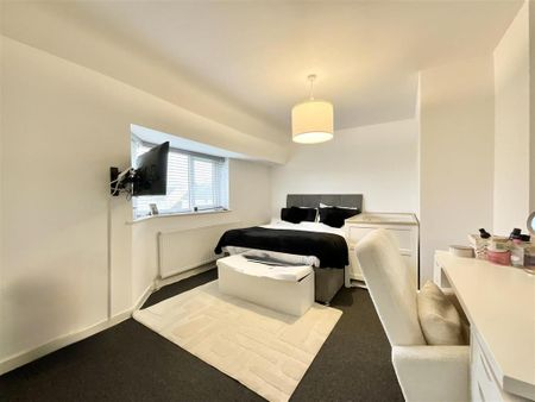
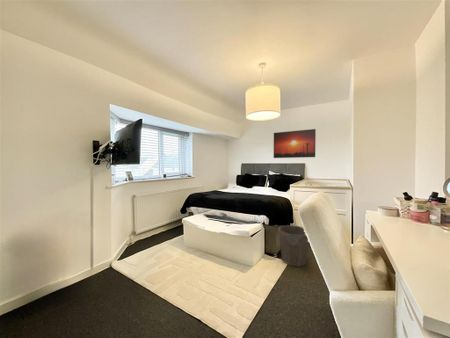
+ waste bin [277,224,310,268]
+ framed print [273,128,317,159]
